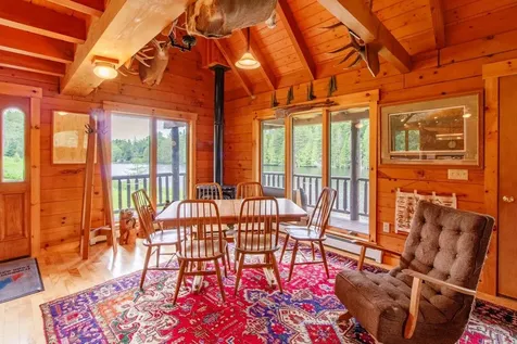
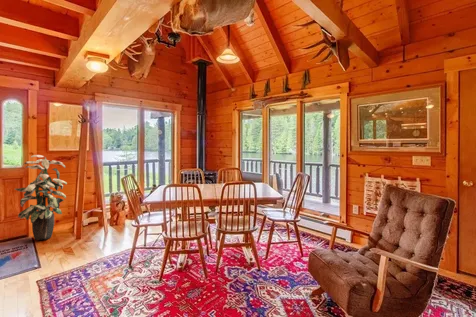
+ indoor plant [14,154,68,241]
